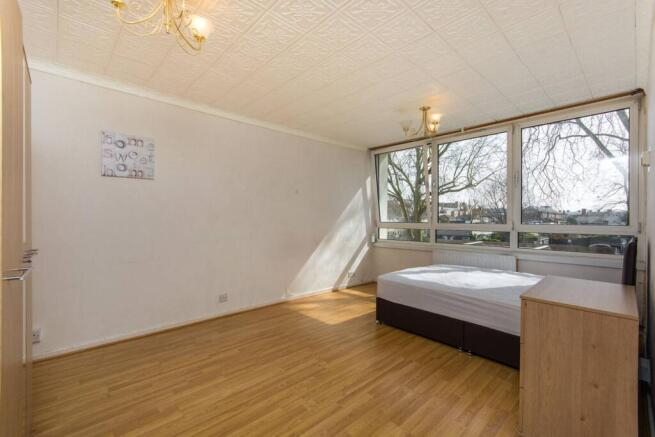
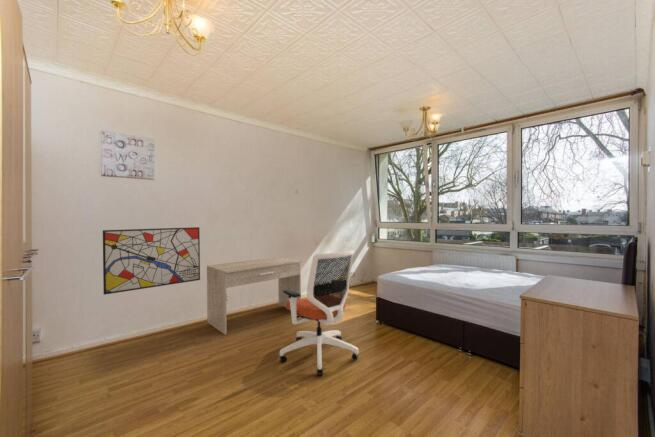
+ wall art [102,226,201,296]
+ office chair [279,249,359,376]
+ desk [206,256,303,336]
